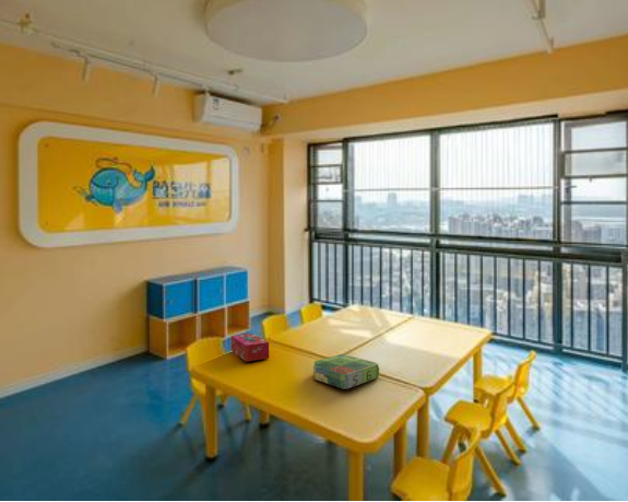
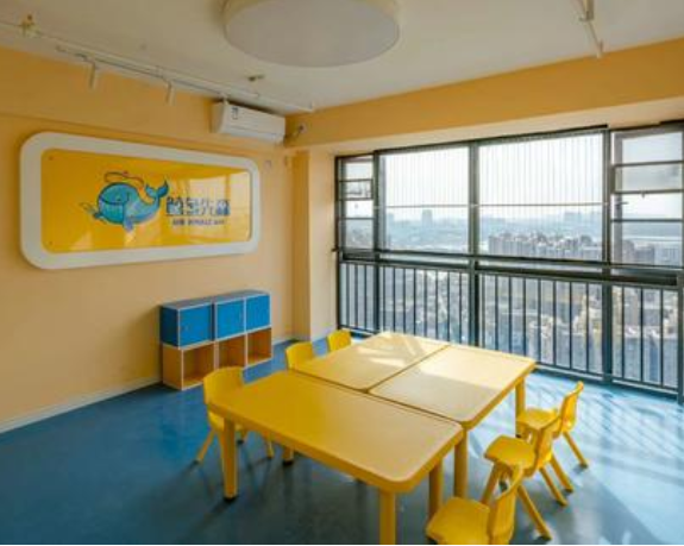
- board game [312,353,380,390]
- tissue box [230,332,270,362]
